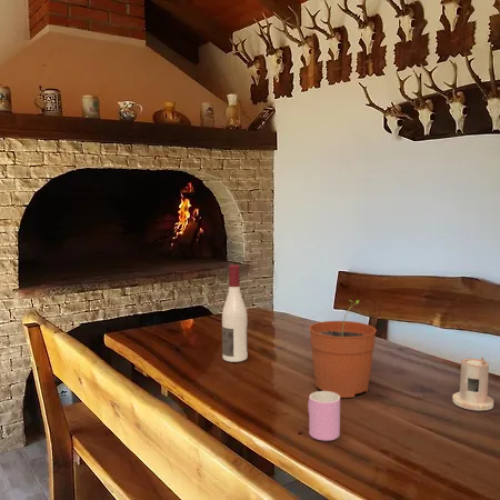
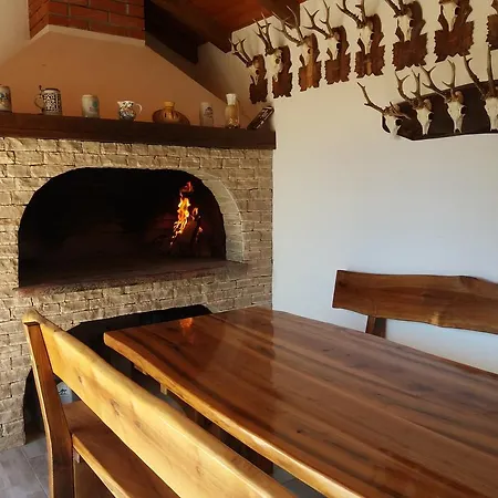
- alcohol [221,263,249,363]
- plant pot [308,299,378,399]
- candle [451,357,494,411]
- cup [307,390,341,442]
